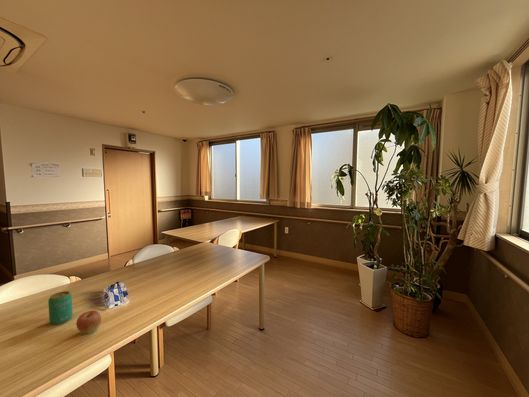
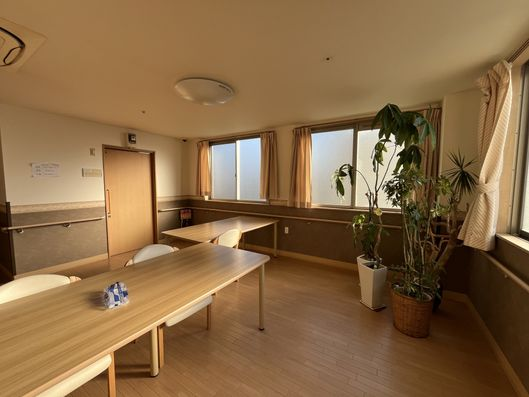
- beverage can [48,290,74,326]
- apple [75,310,102,334]
